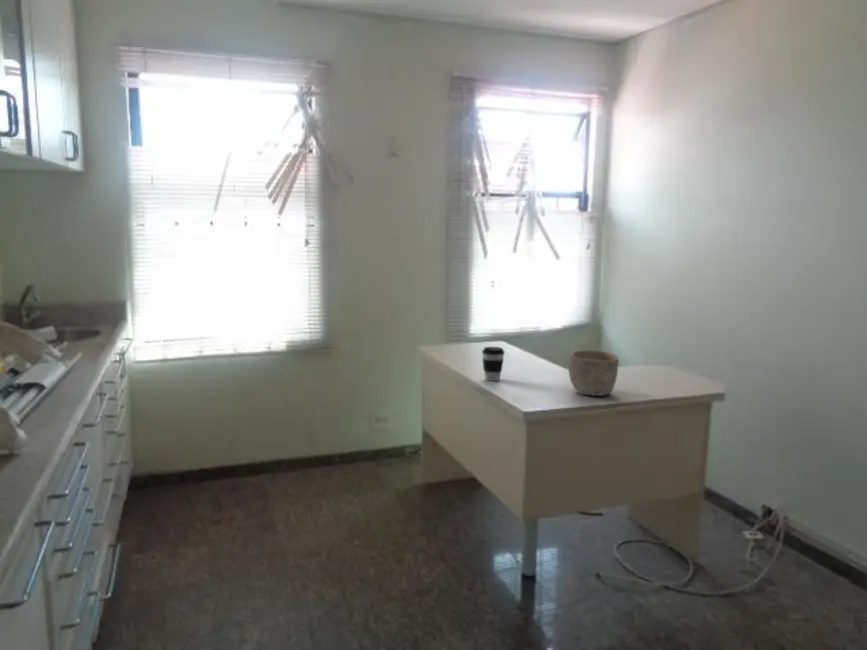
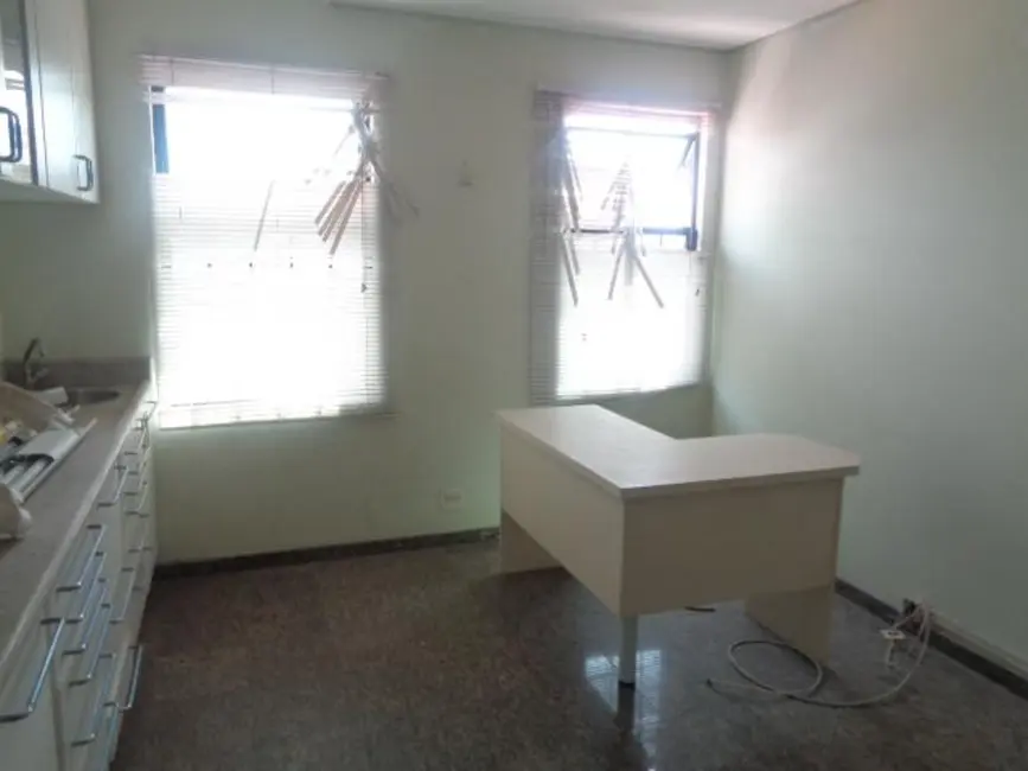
- bowl [568,349,620,397]
- coffee cup [481,346,506,382]
